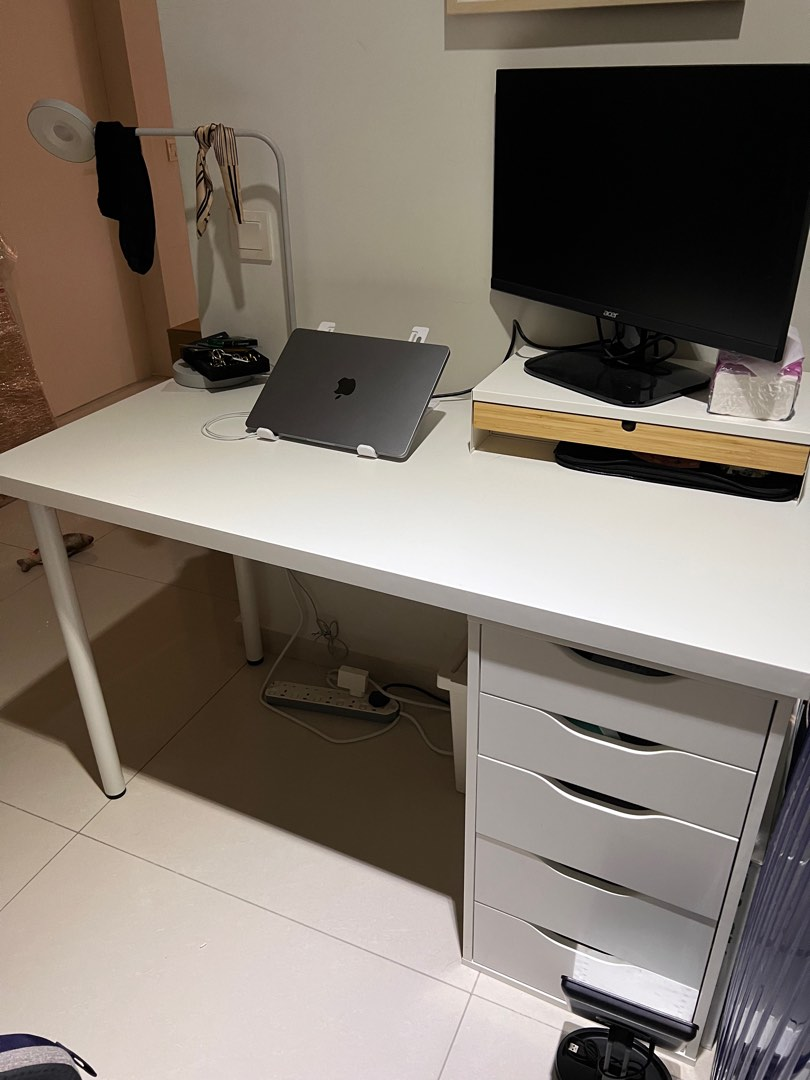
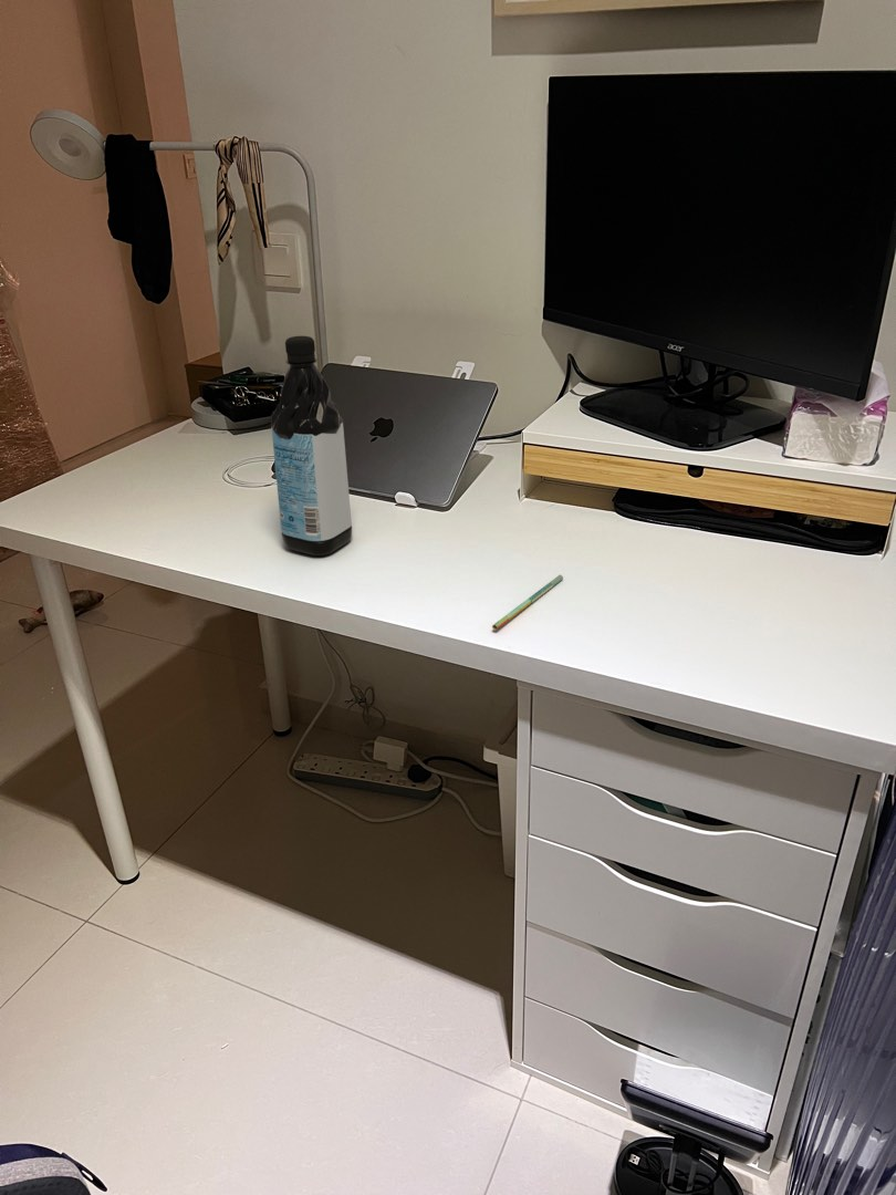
+ pen [491,574,564,632]
+ water bottle [270,335,353,557]
